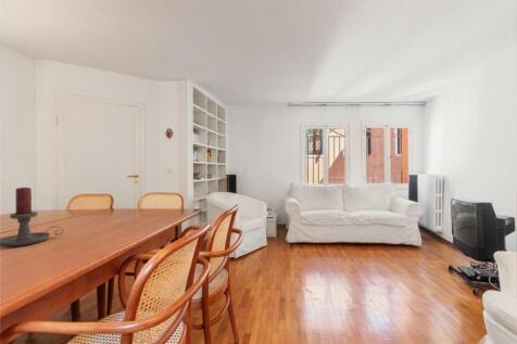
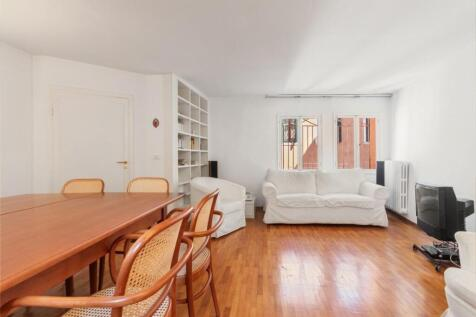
- candle holder [0,186,65,247]
